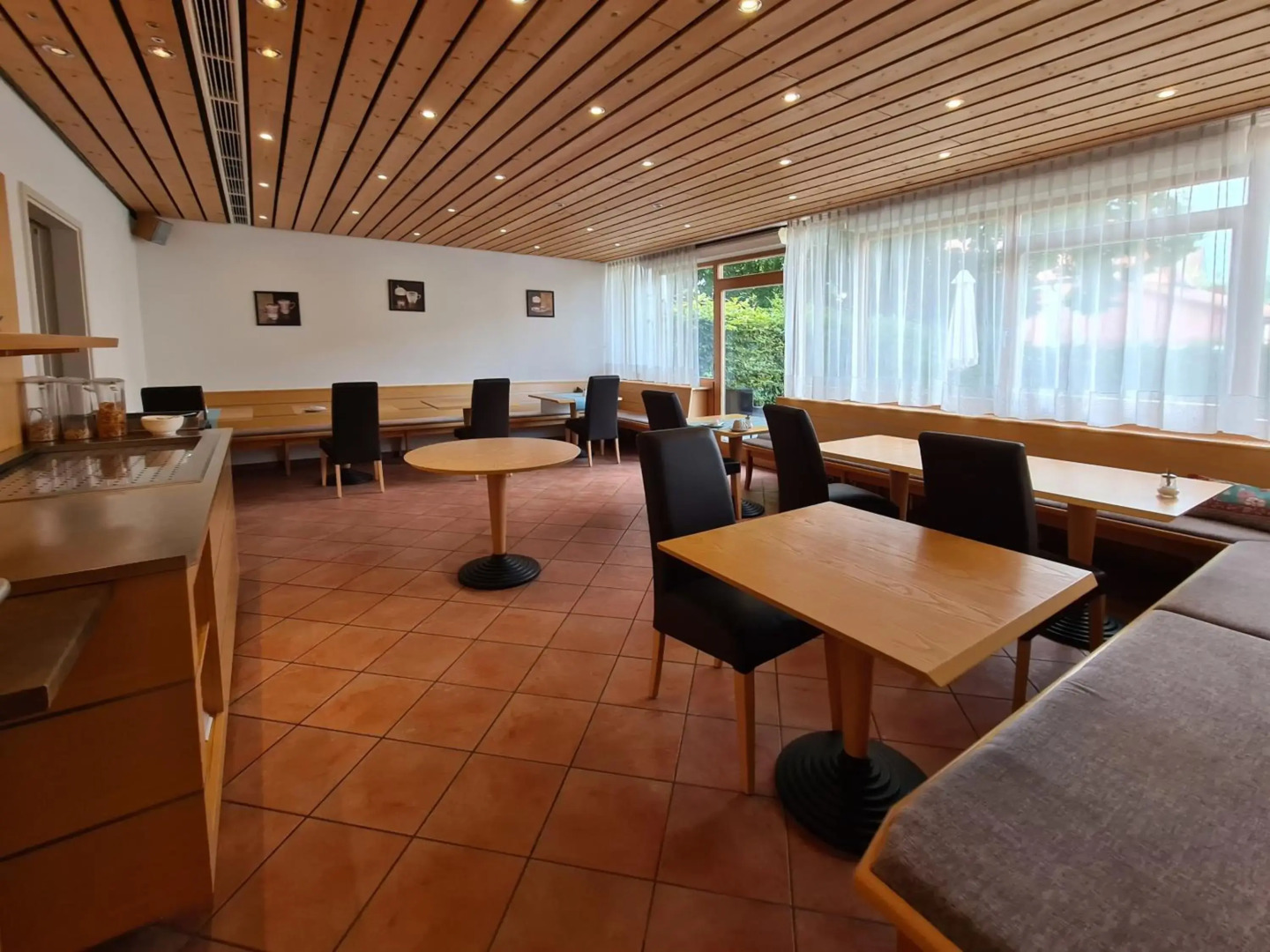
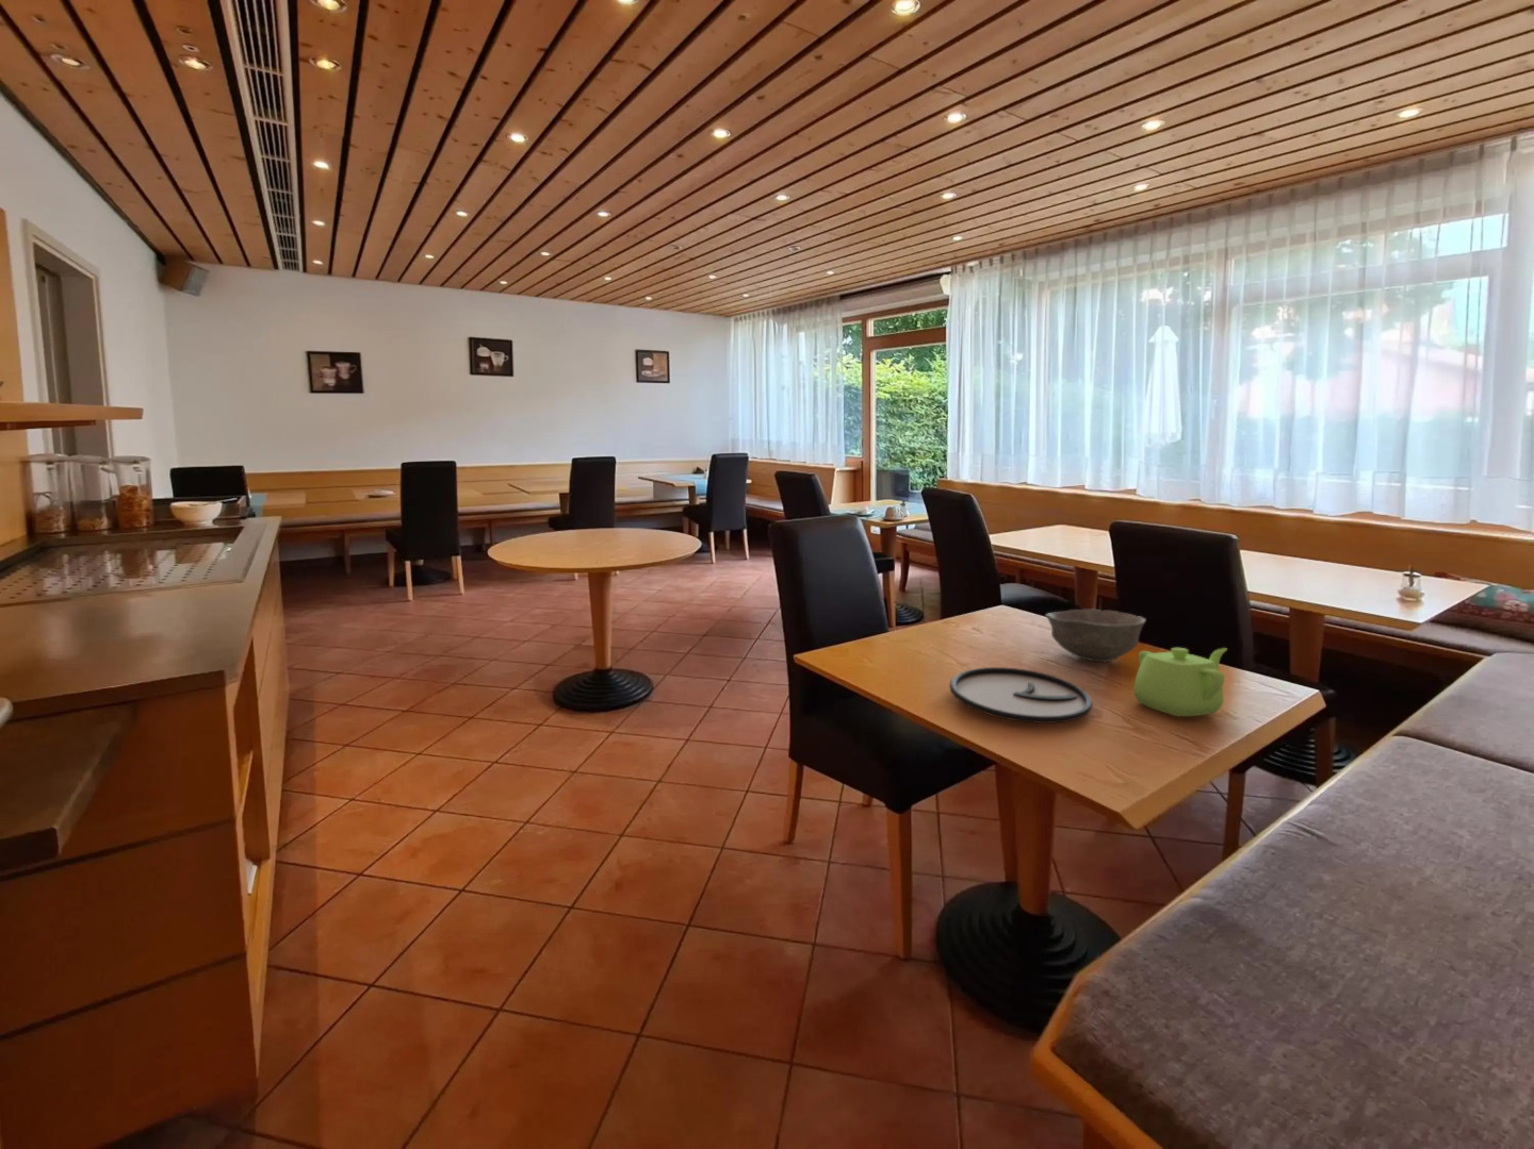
+ teapot [1133,647,1228,717]
+ bowl [1044,608,1146,663]
+ plate [948,666,1094,724]
